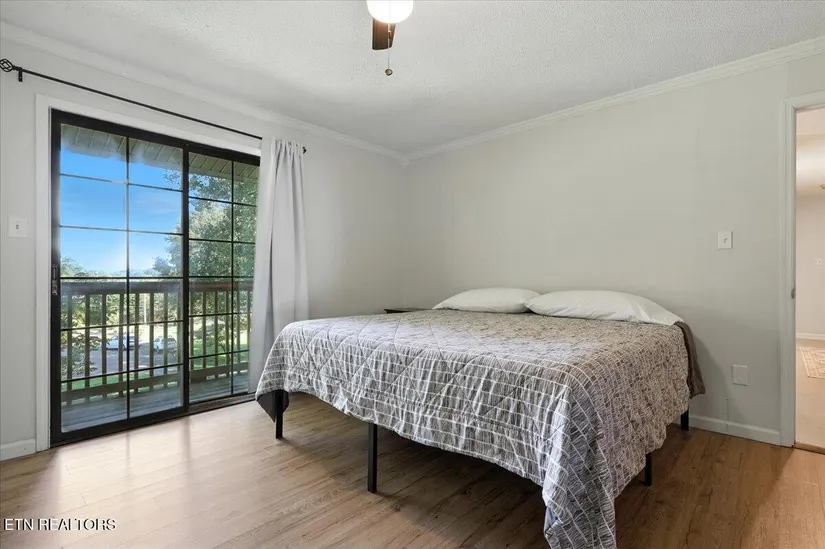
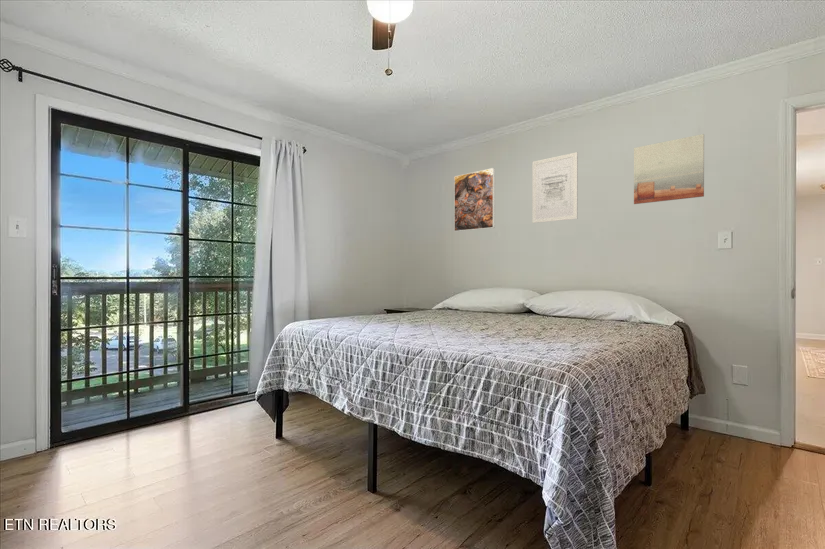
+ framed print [453,167,496,232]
+ wall art [531,151,579,224]
+ wall art [633,133,705,205]
